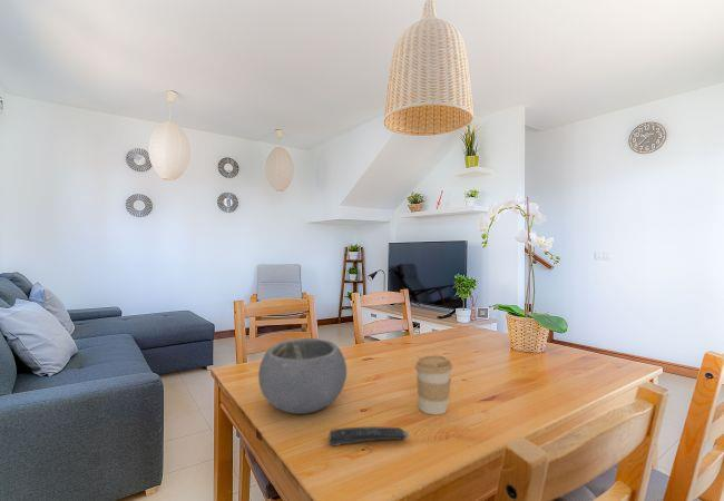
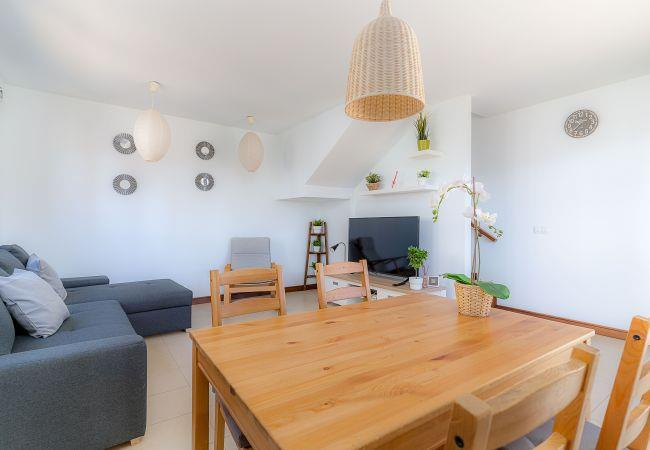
- coffee cup [414,354,453,416]
- bowl [257,337,348,415]
- remote control [329,425,410,448]
